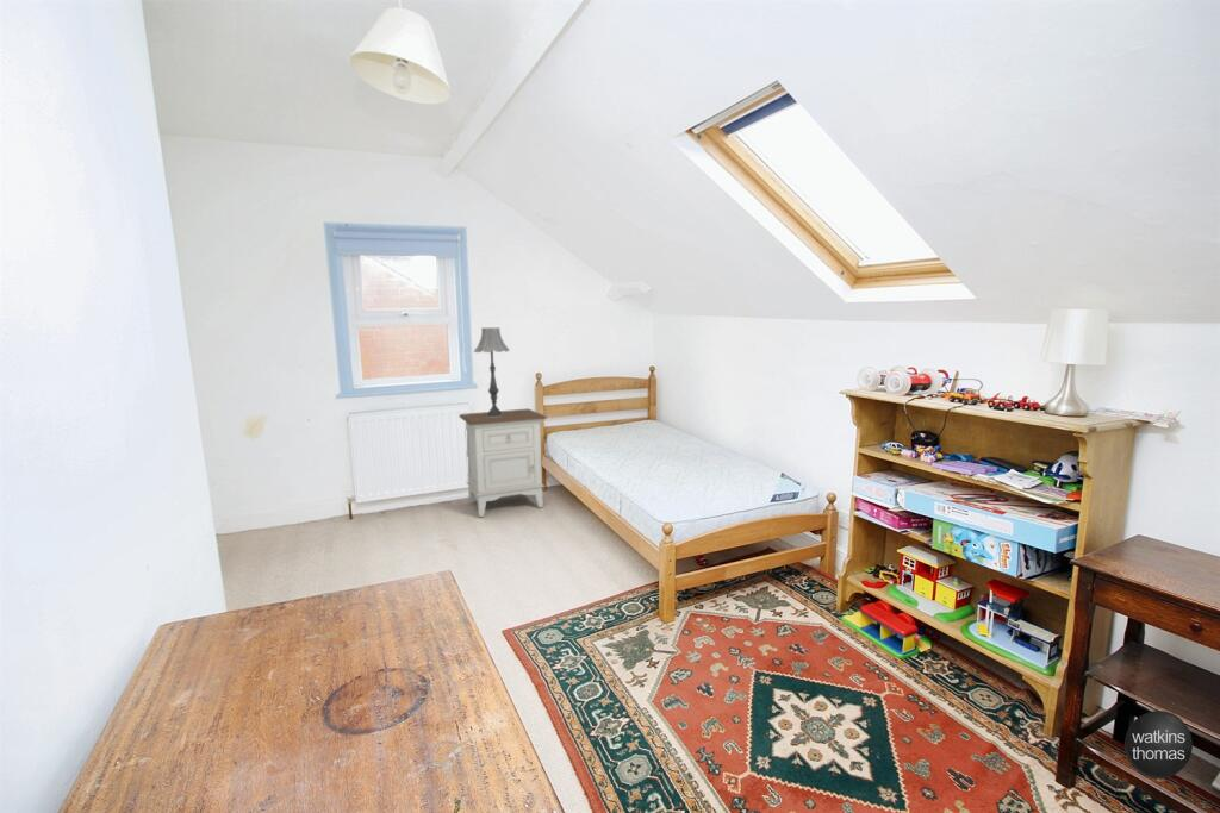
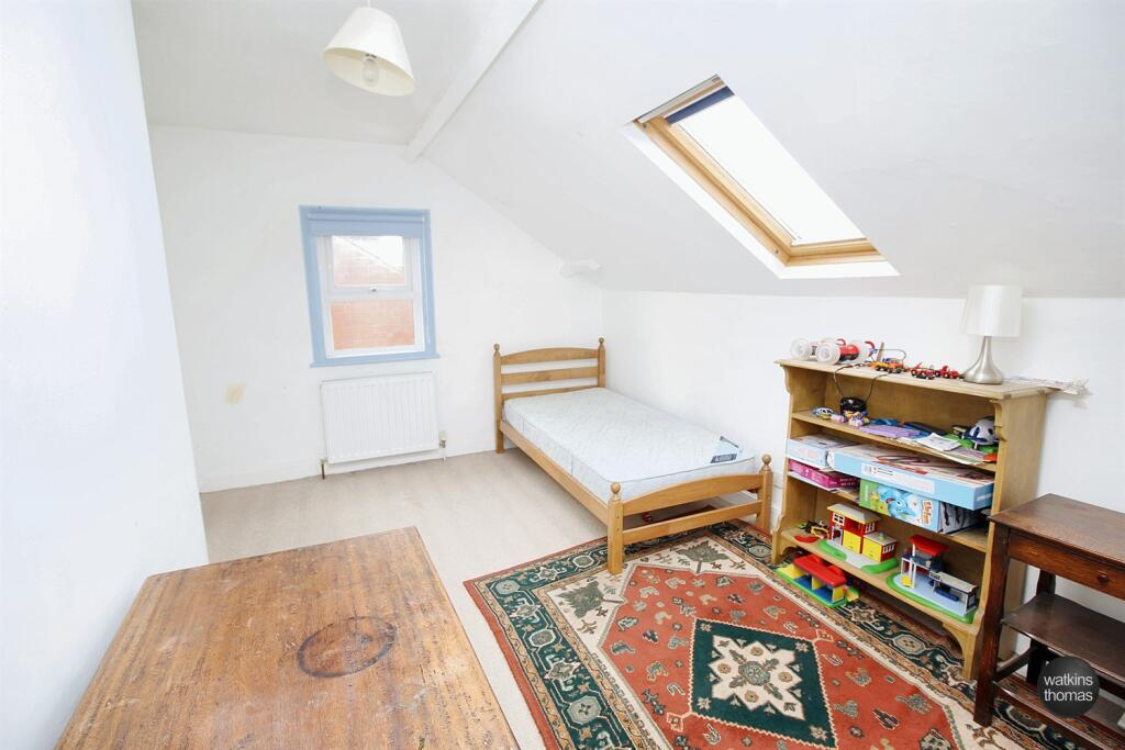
- nightstand [458,407,548,518]
- table lamp [473,326,511,417]
